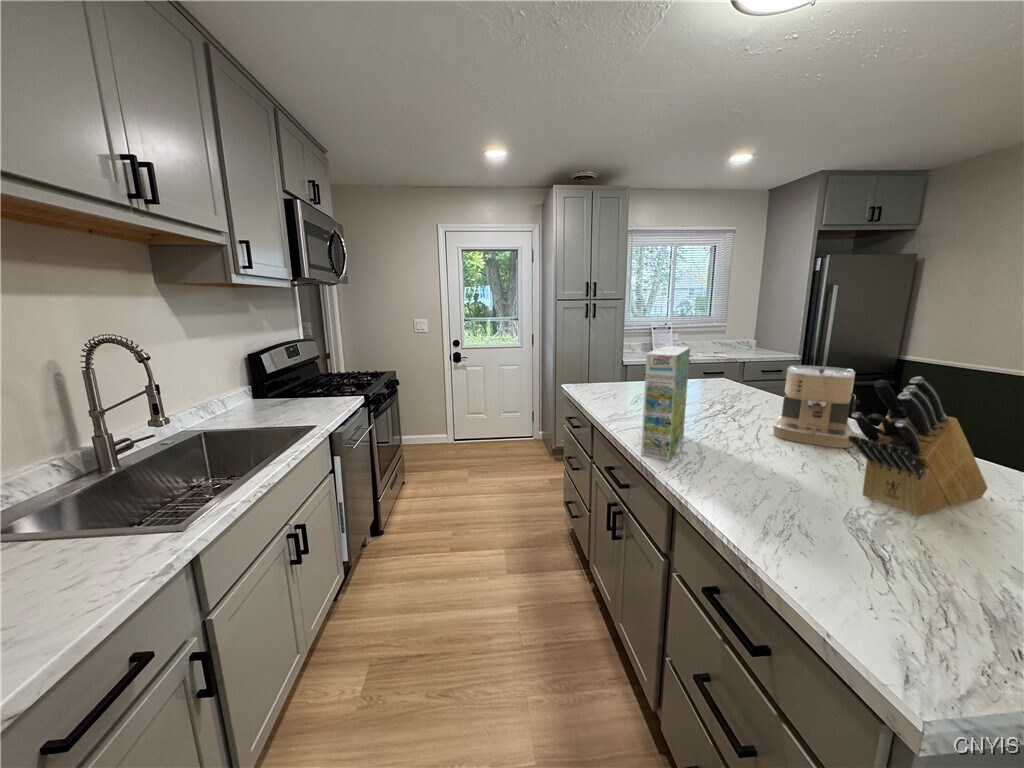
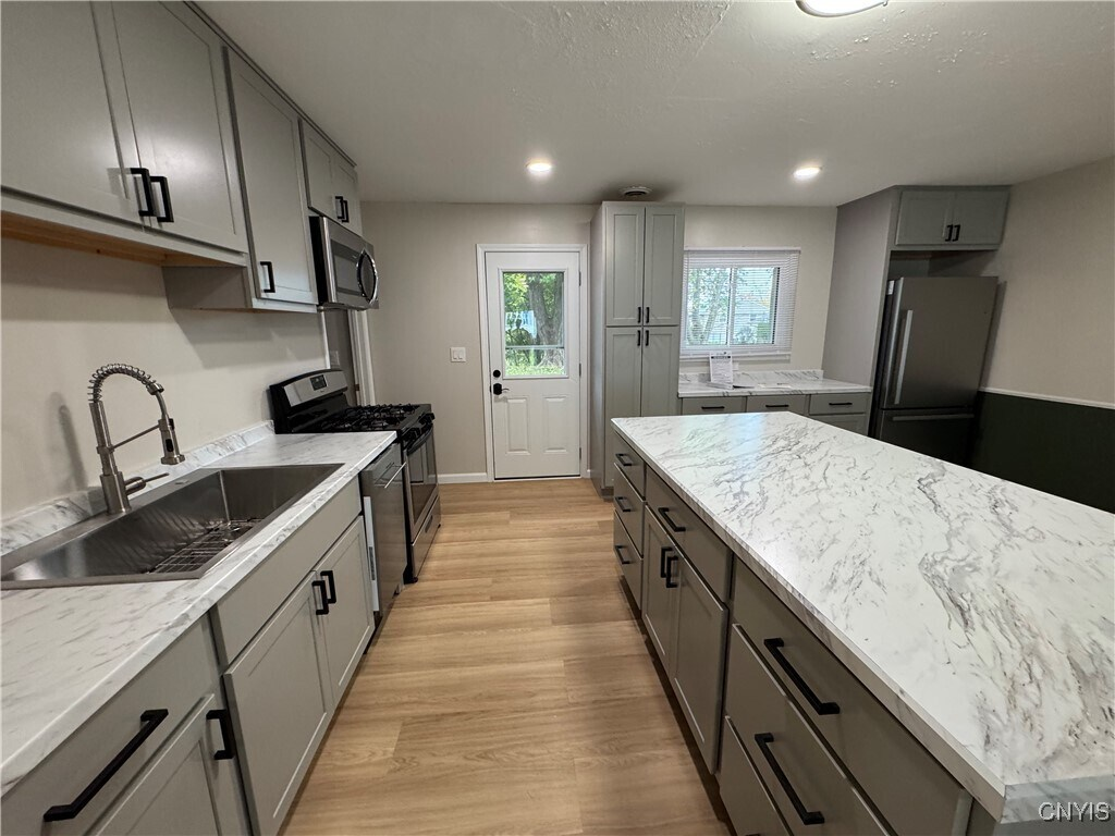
- cereal box [640,345,691,462]
- knife block [849,376,989,518]
- coffee maker [772,364,860,449]
